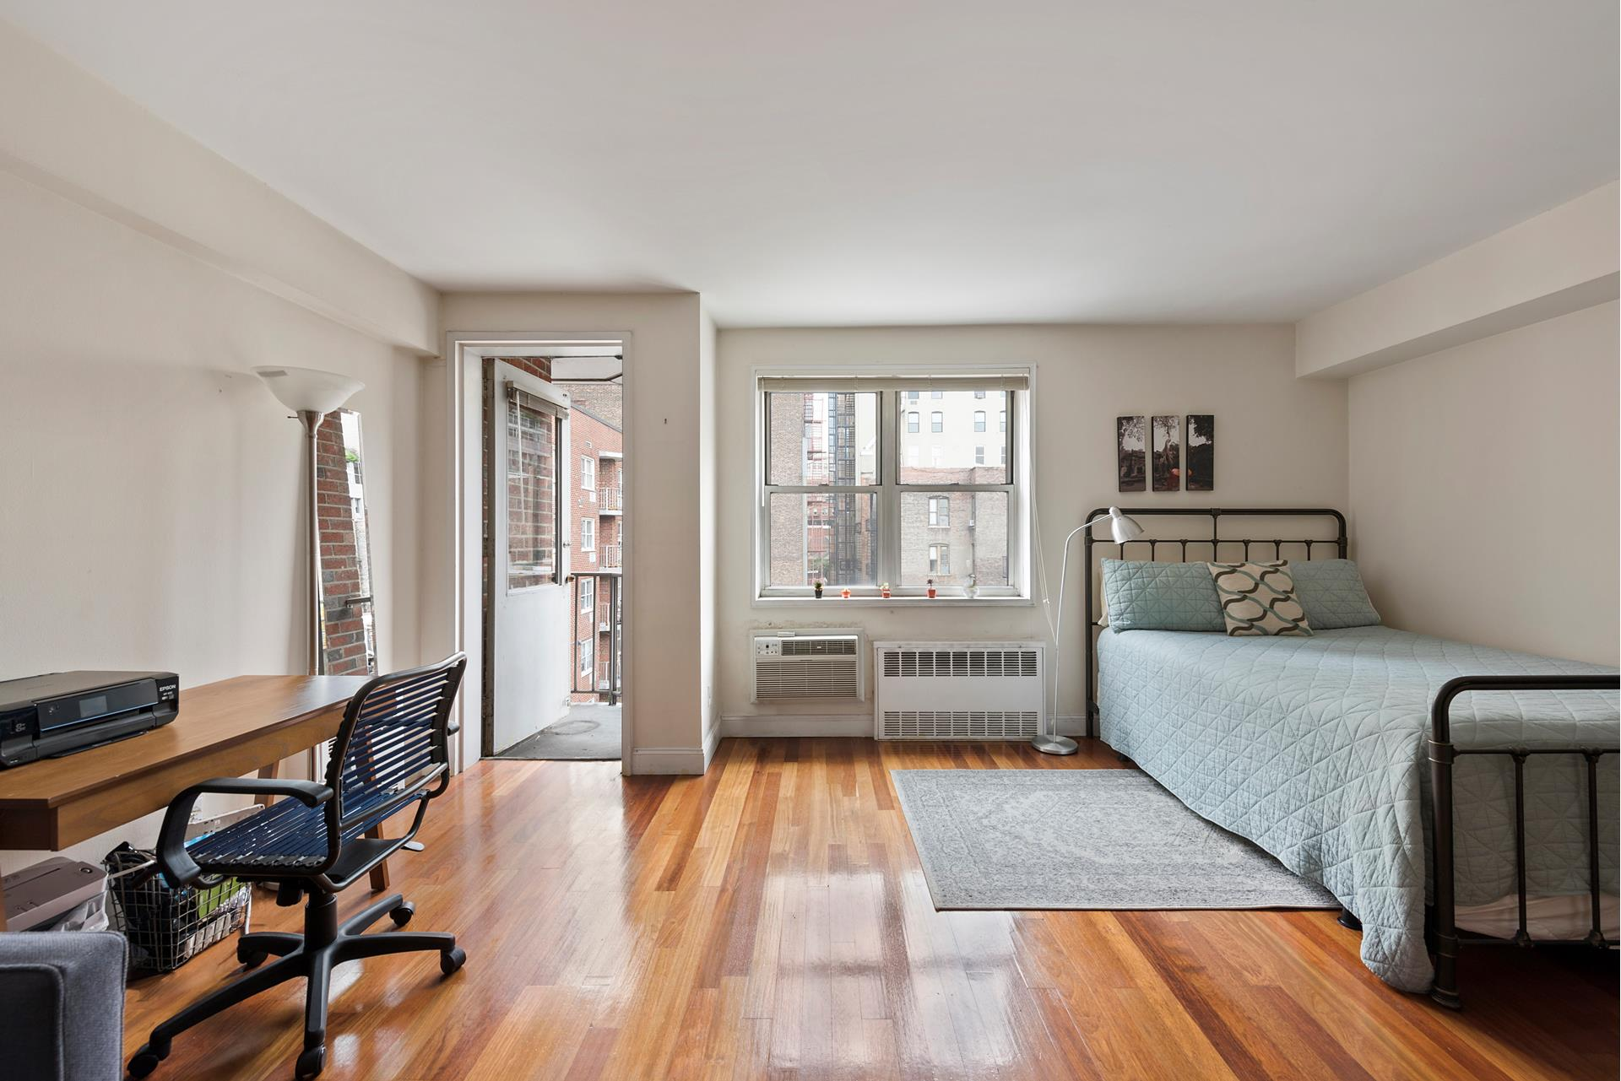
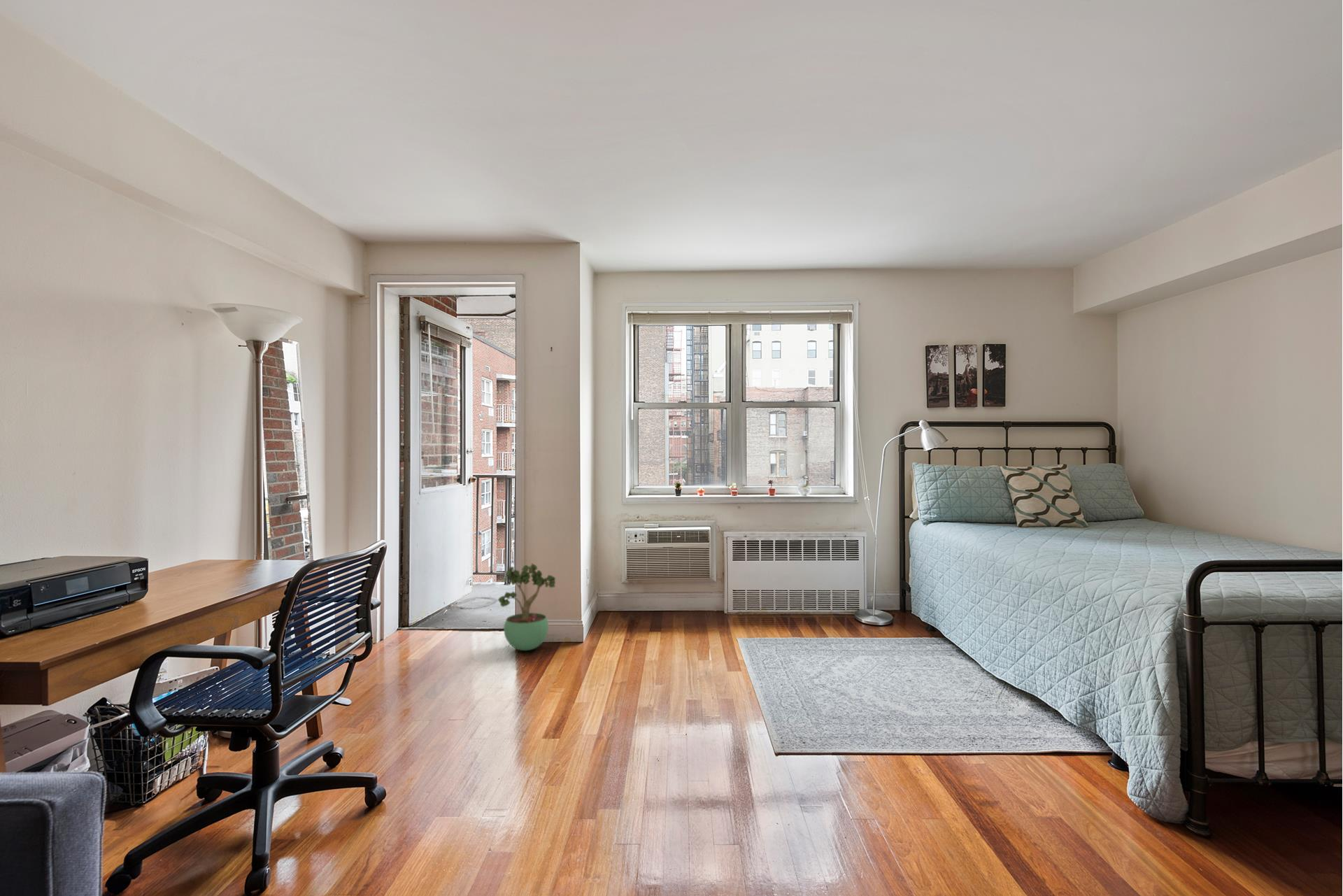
+ potted plant [497,563,556,651]
